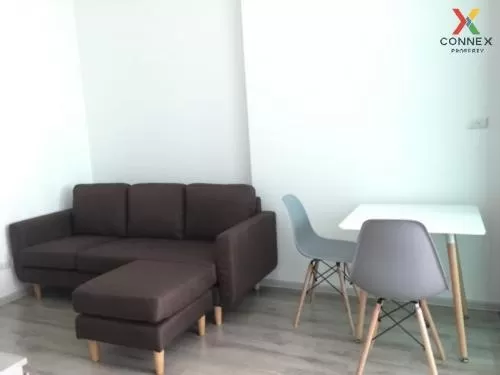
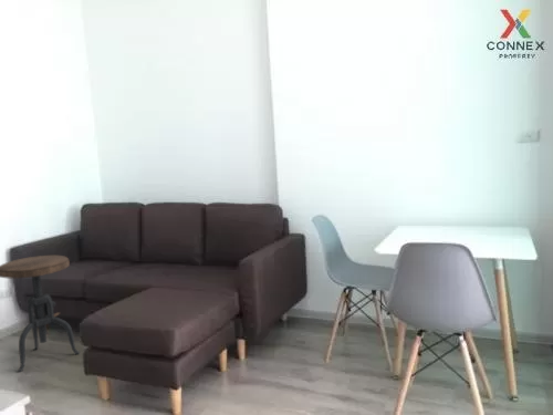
+ side table [0,255,81,373]
